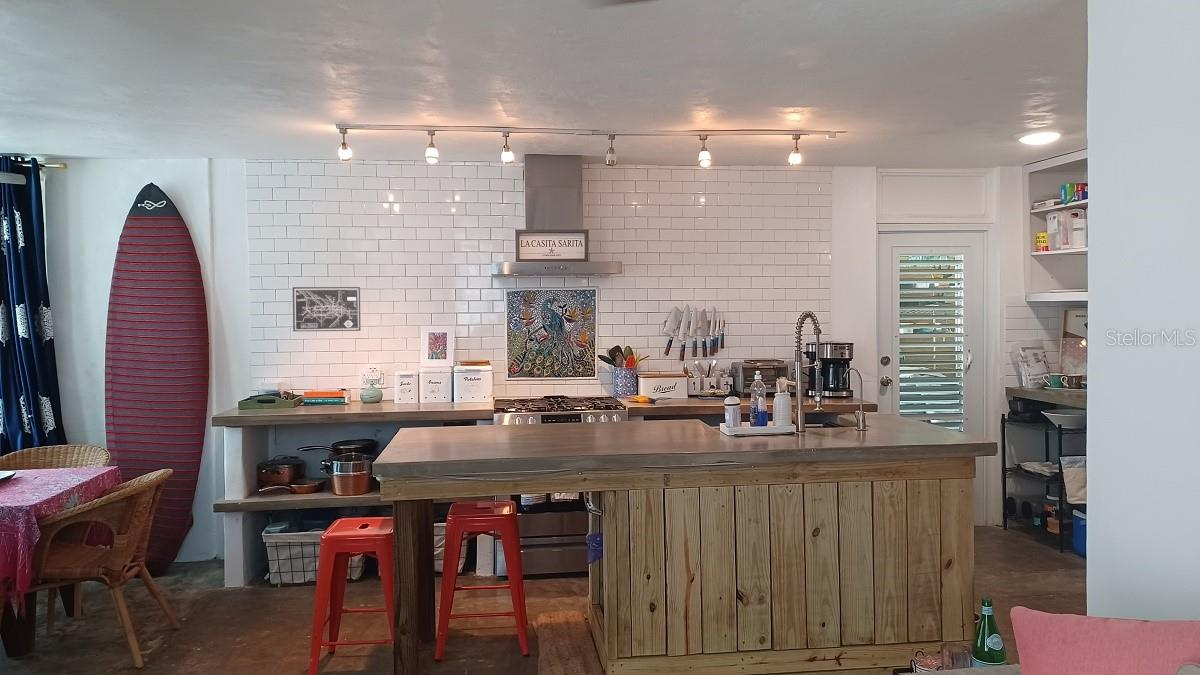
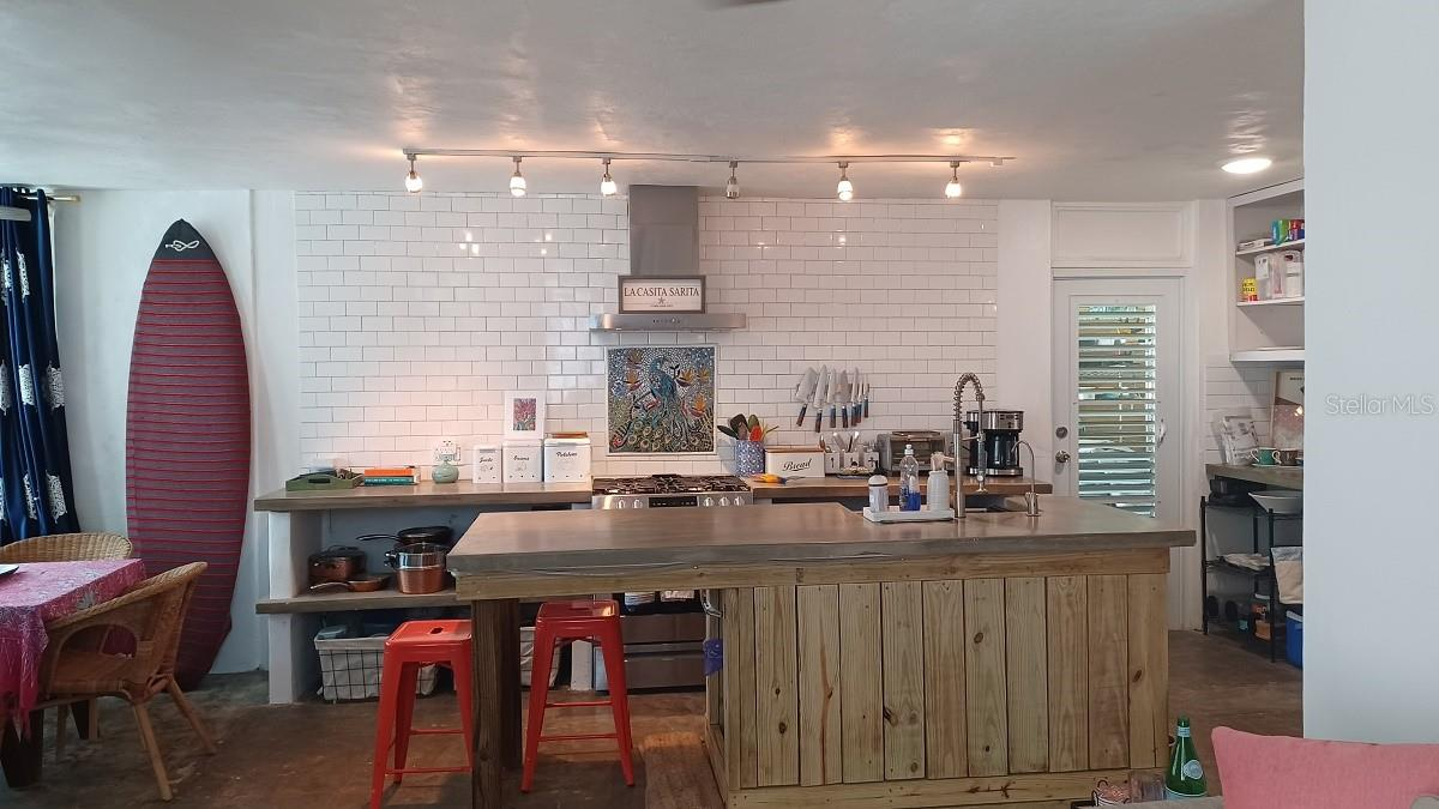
- wall art [292,286,362,332]
